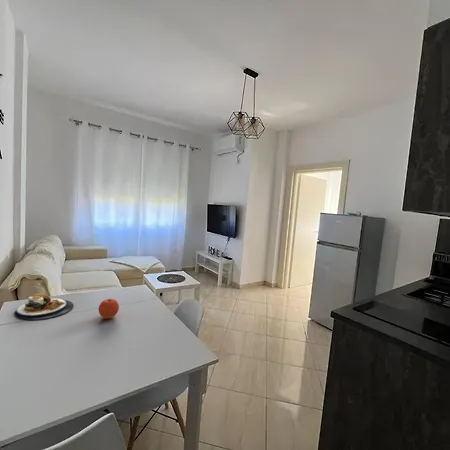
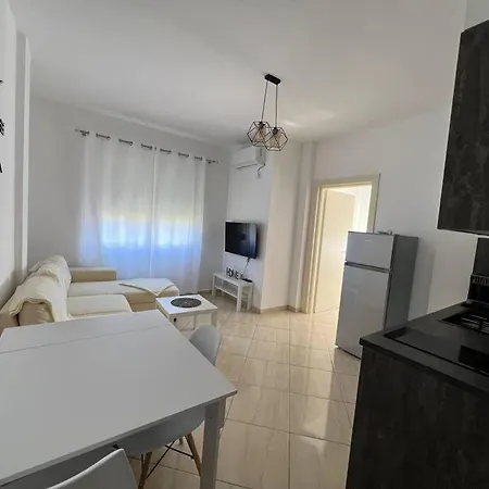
- plate [13,293,74,321]
- fruit [97,298,120,320]
